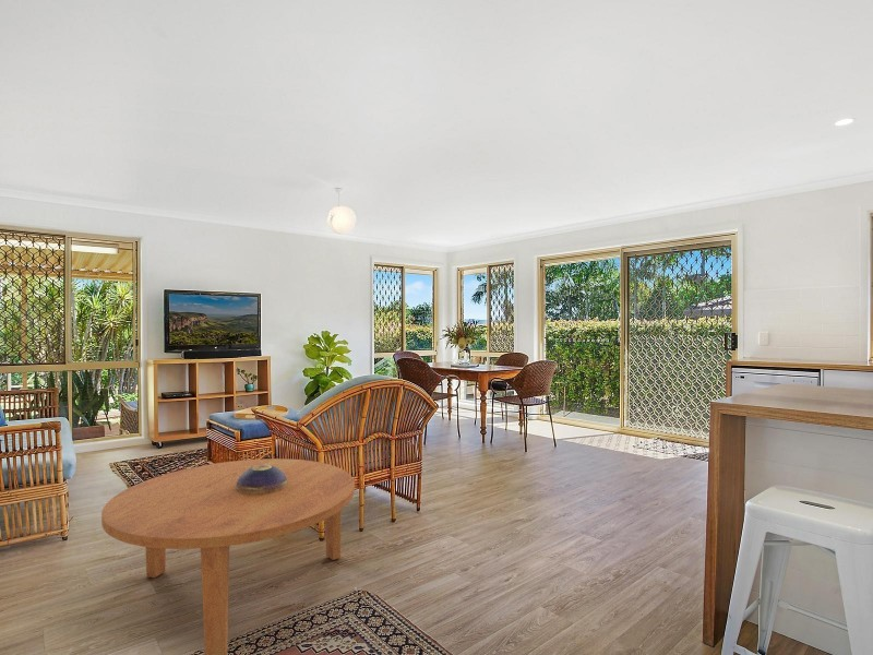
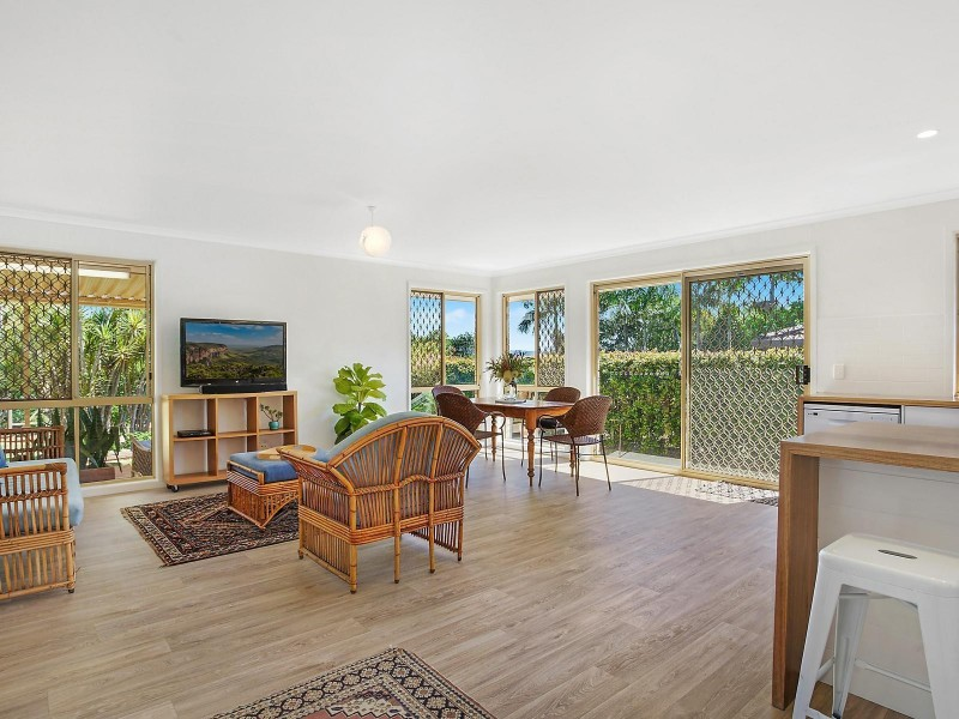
- coffee table [100,457,356,655]
- decorative bowl [236,465,288,495]
